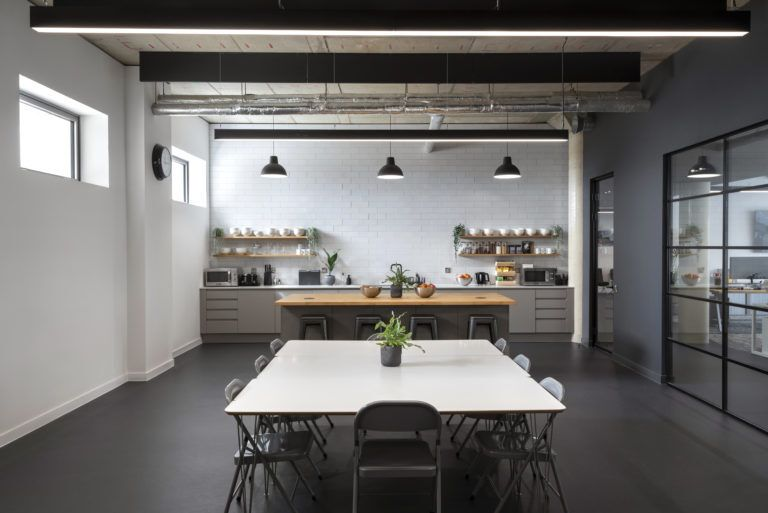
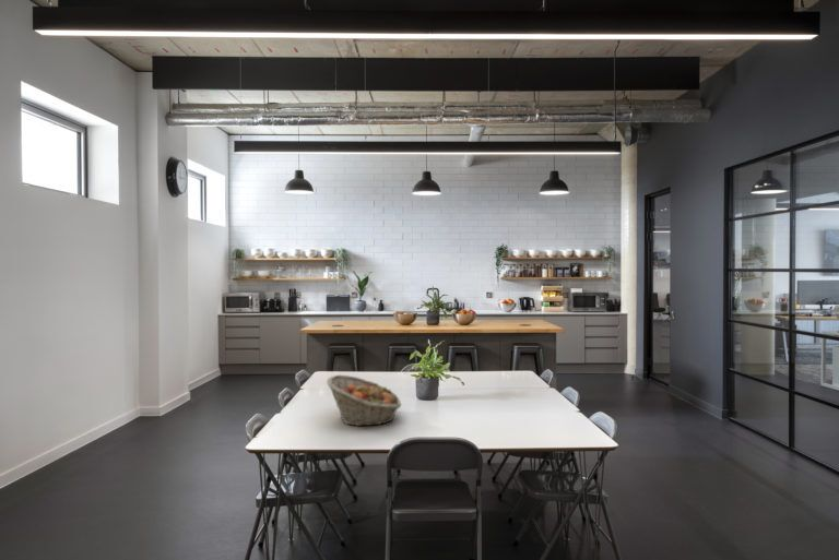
+ fruit basket [326,374,402,427]
